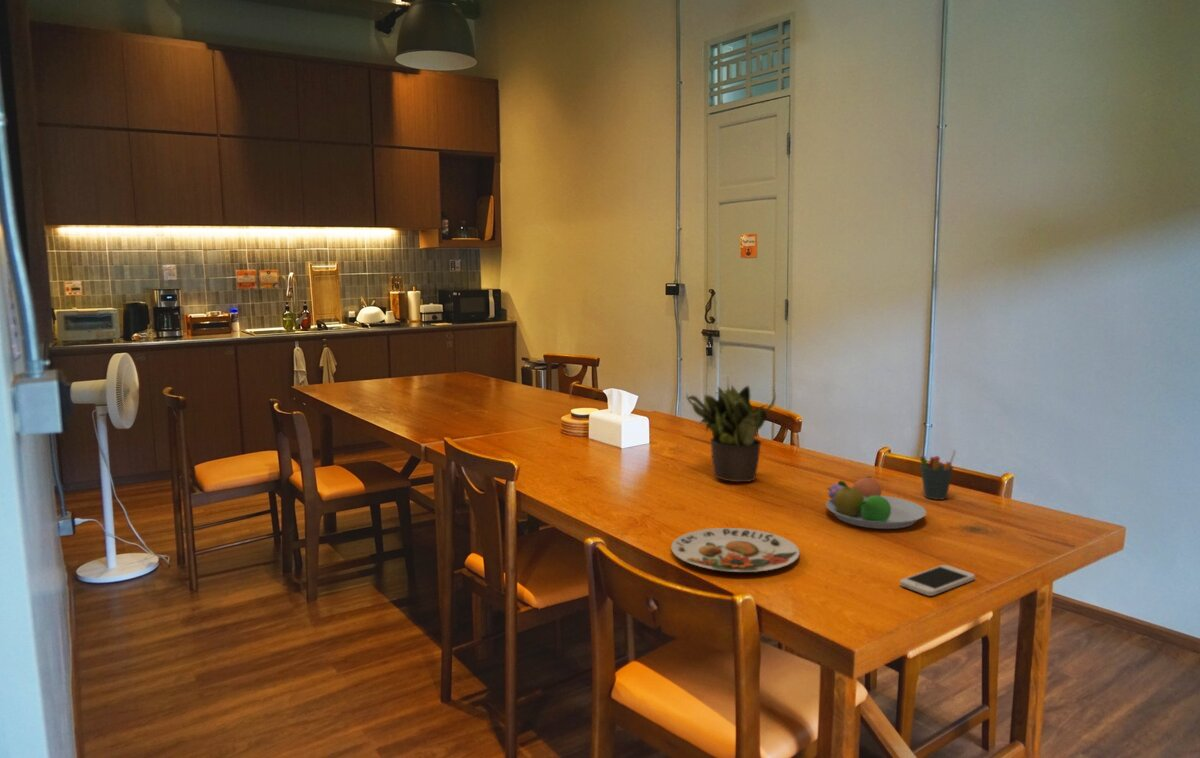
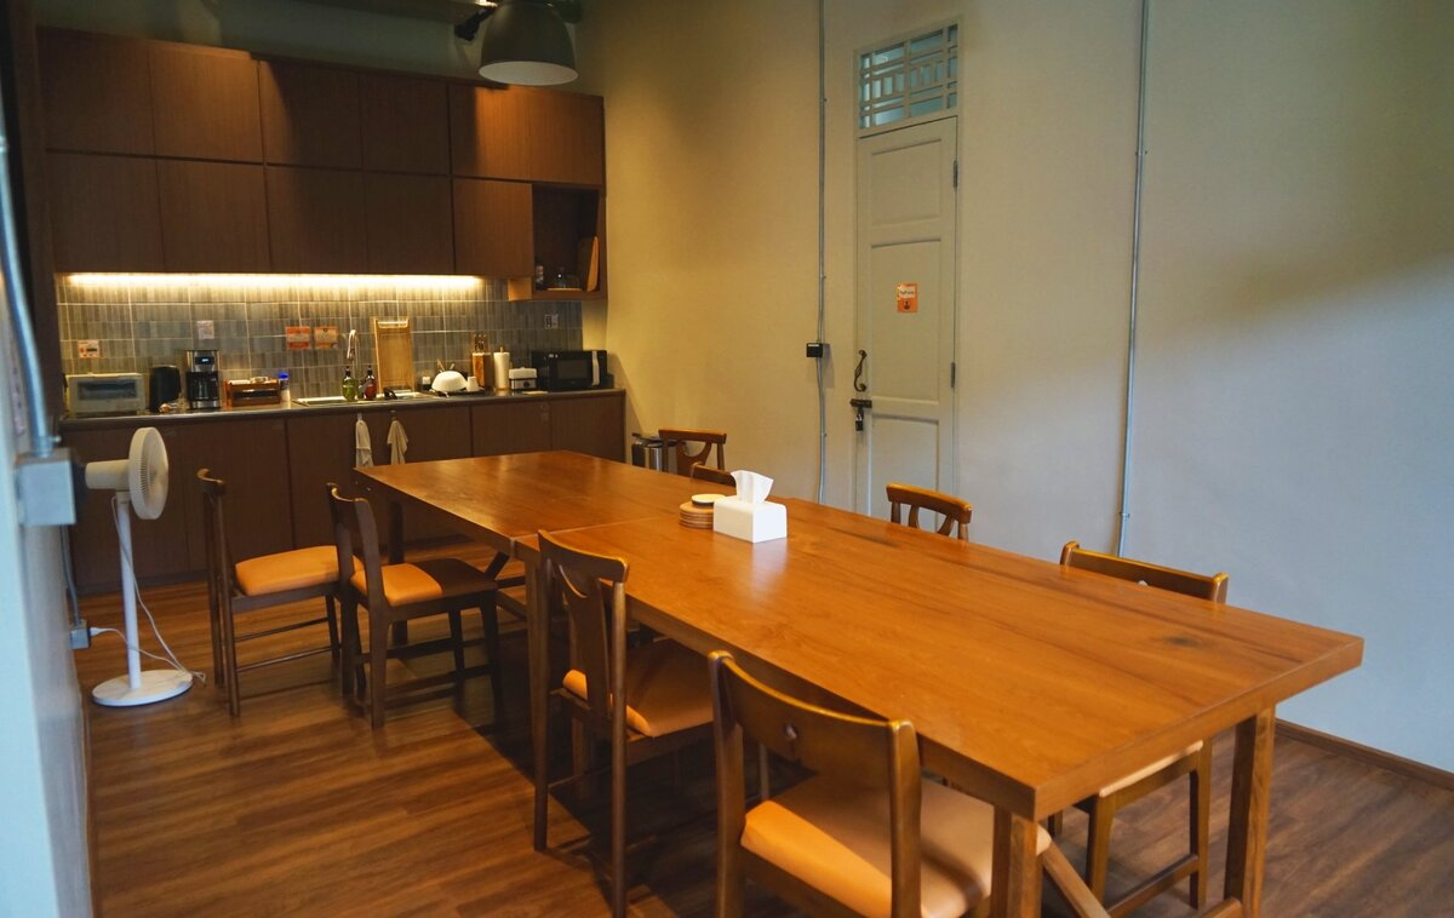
- fruit bowl [825,475,927,530]
- smartphone [899,564,976,597]
- pen holder [919,449,957,501]
- potted plant [685,377,777,483]
- plate [670,527,801,573]
